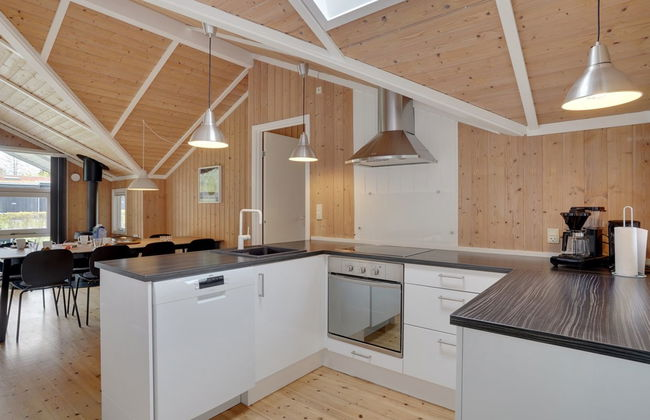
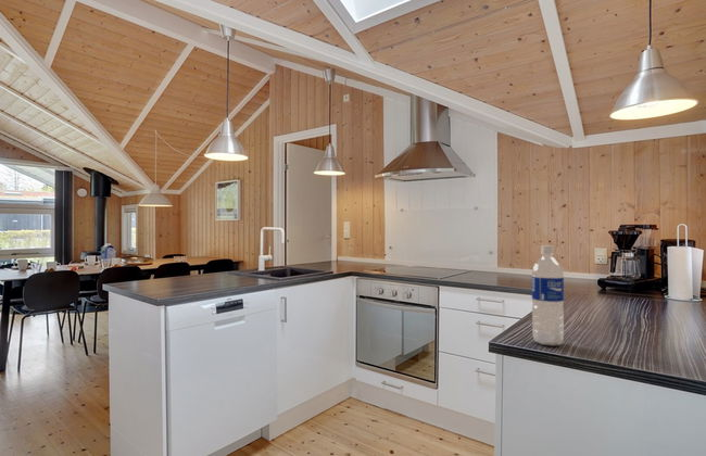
+ water bottle [531,244,565,346]
